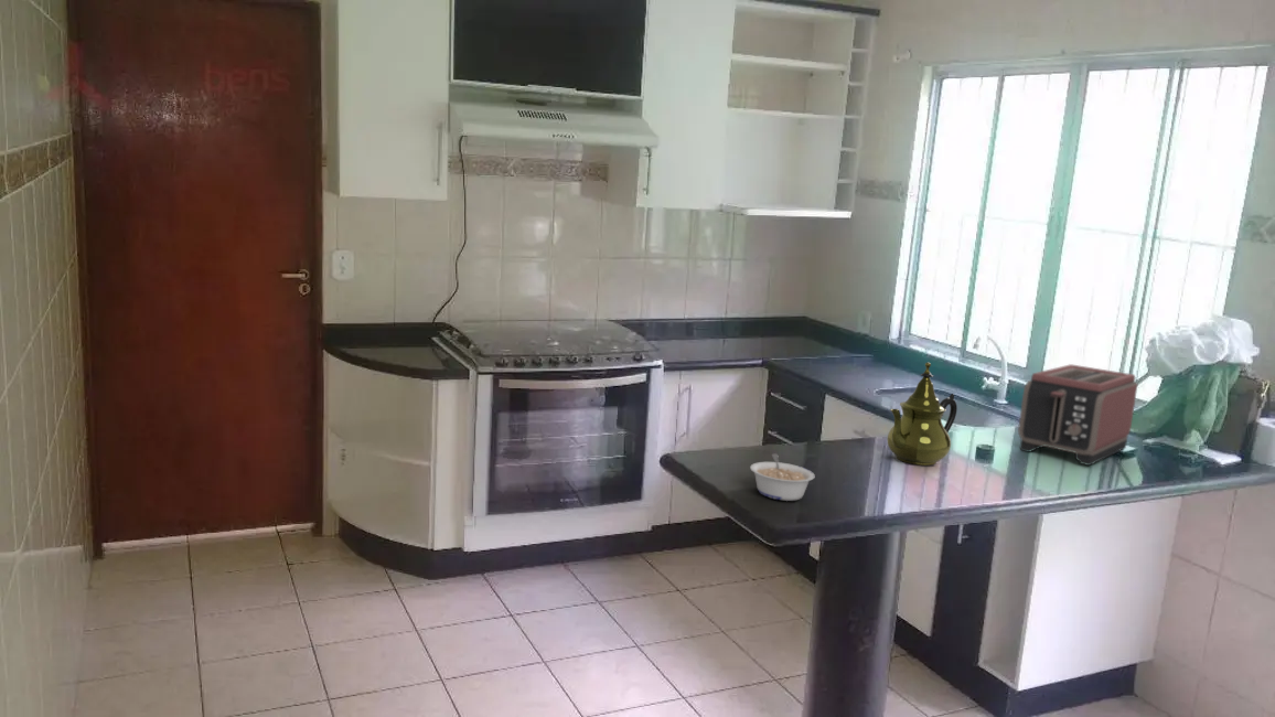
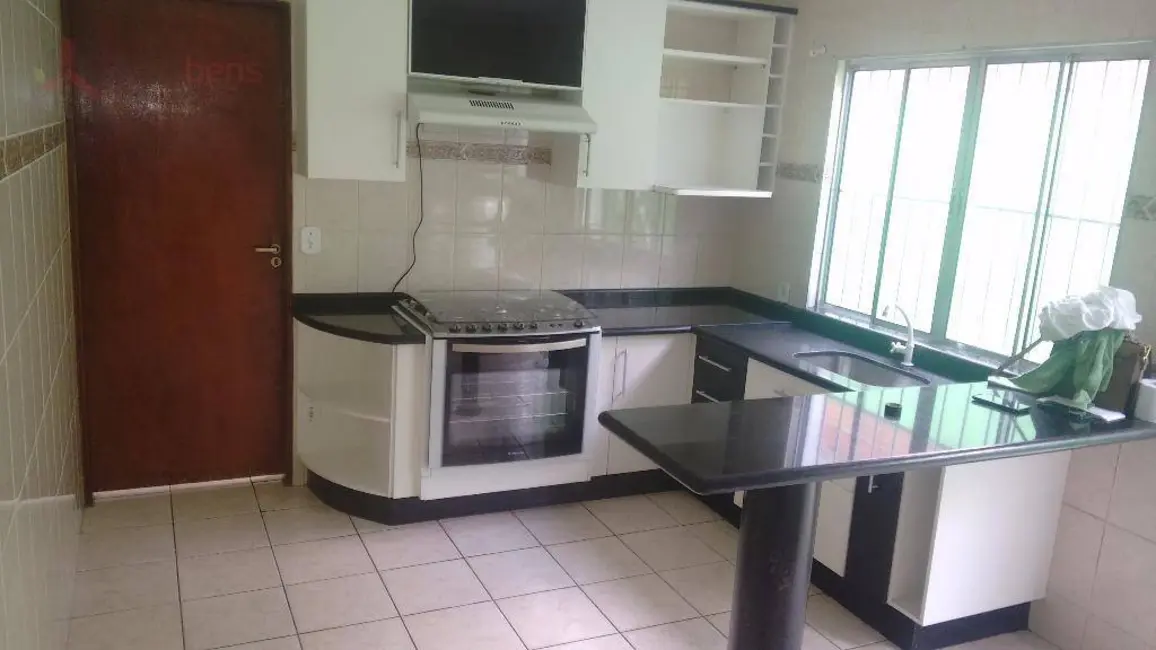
- legume [749,452,816,502]
- teapot [886,362,958,467]
- toaster [1017,363,1139,467]
